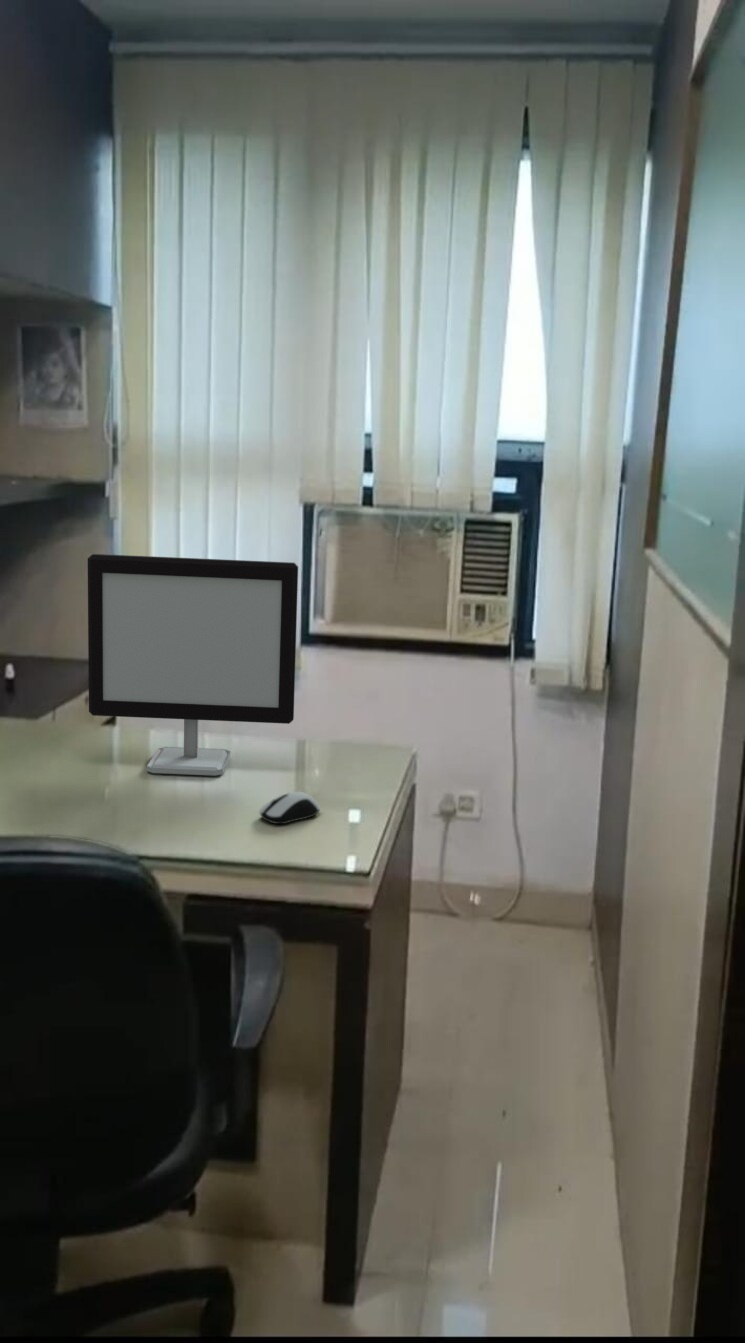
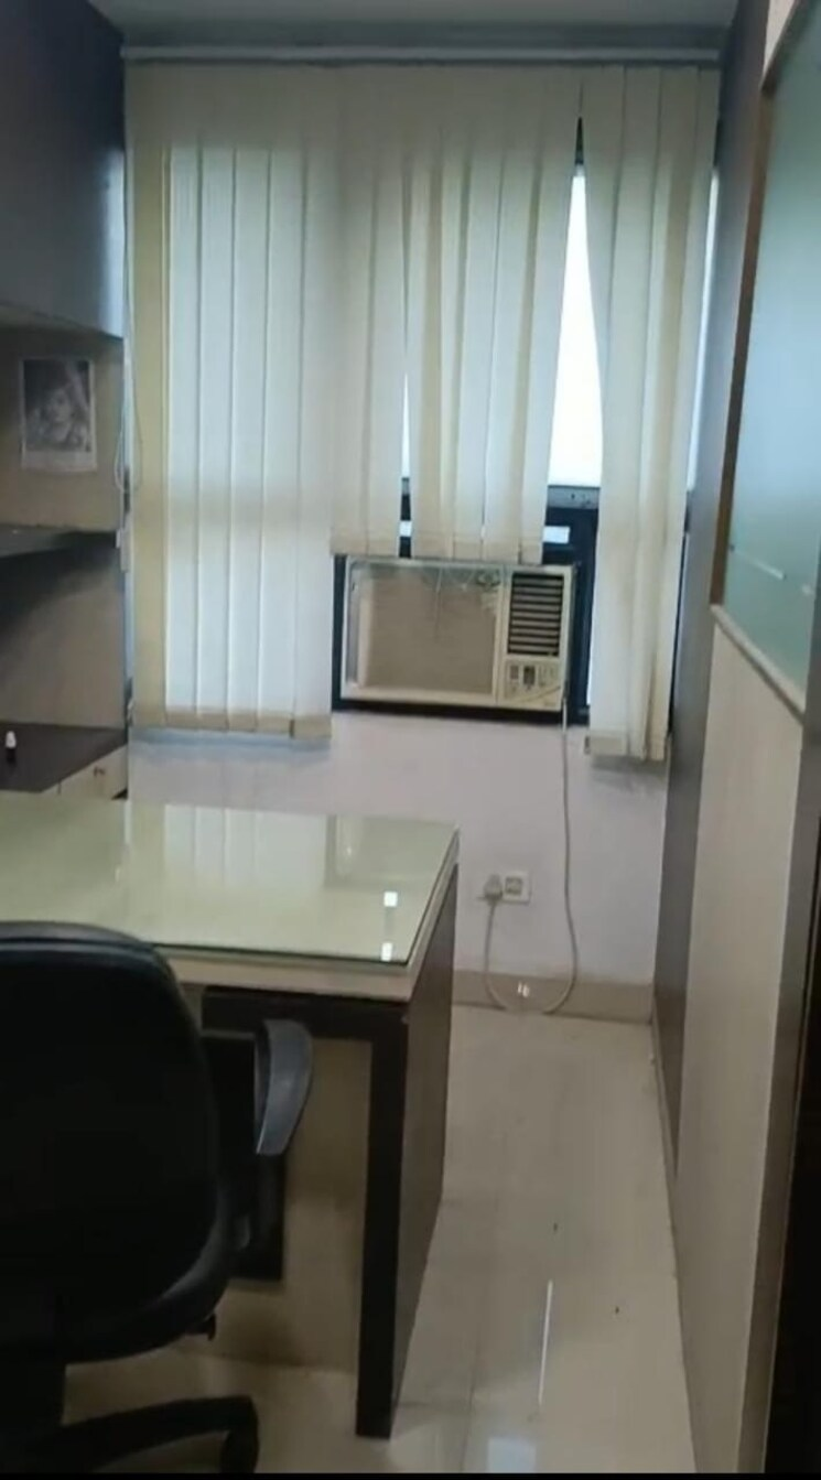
- computer monitor [87,553,299,777]
- computer mouse [258,791,321,825]
